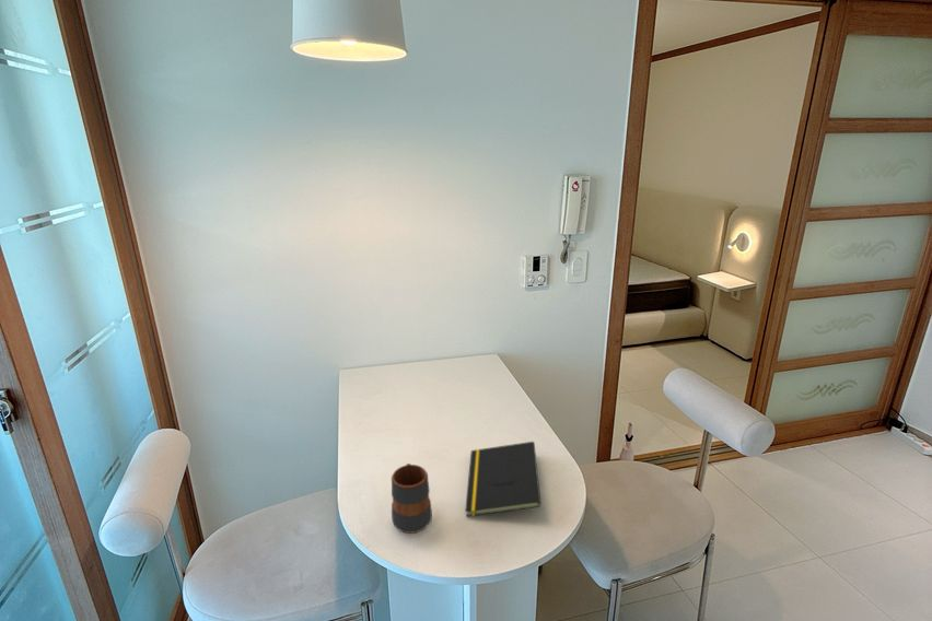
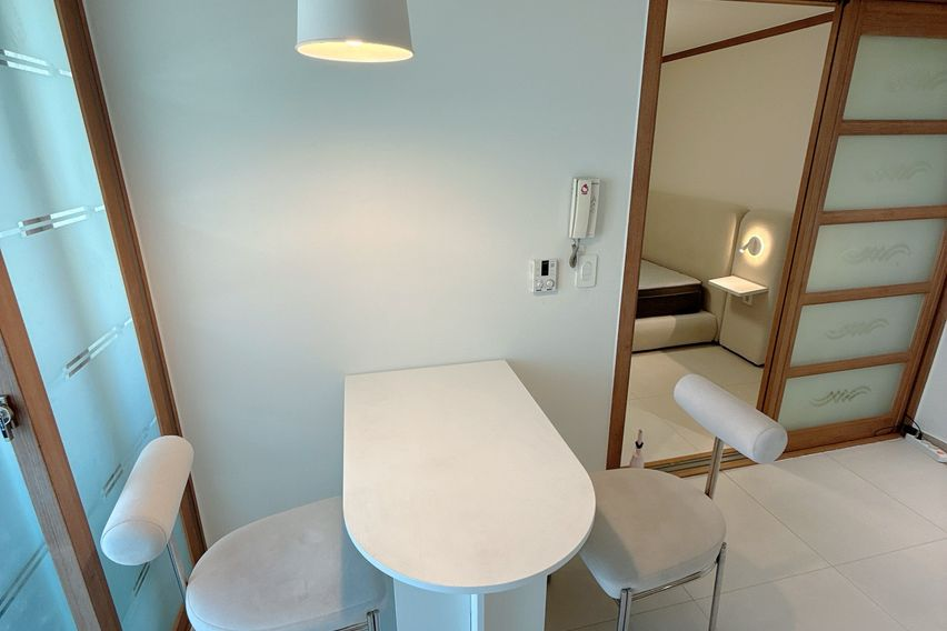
- mug [391,462,433,535]
- notepad [464,441,543,517]
